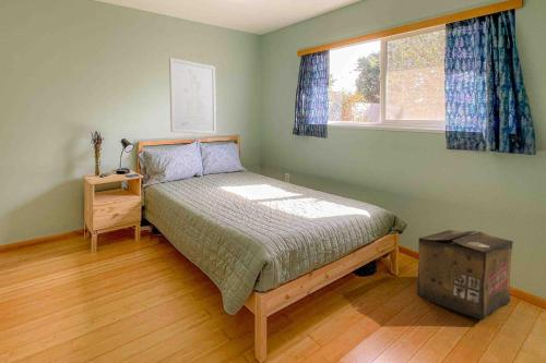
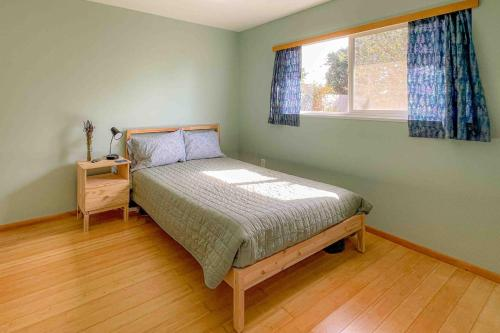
- wall art [168,57,217,135]
- cardboard box [416,229,514,320]
